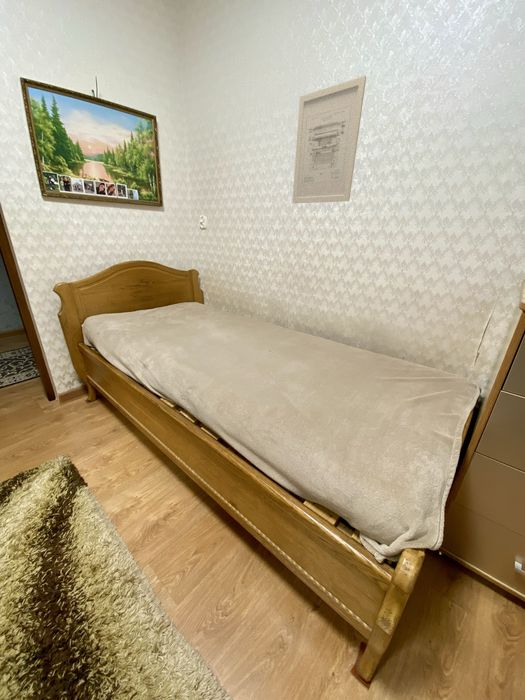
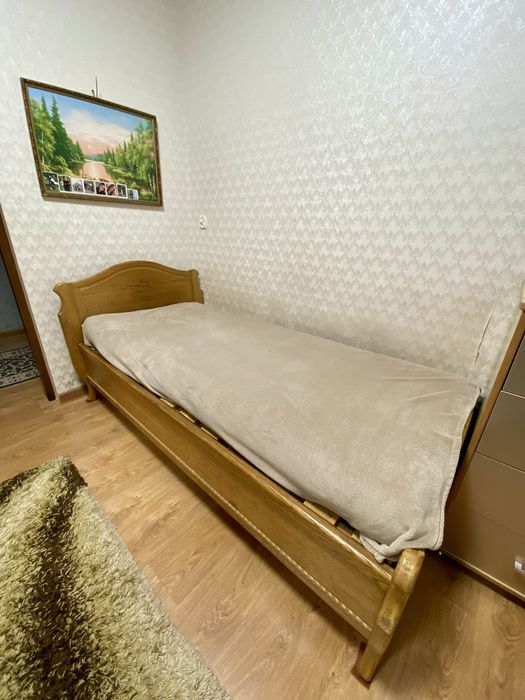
- wall art [291,75,367,205]
